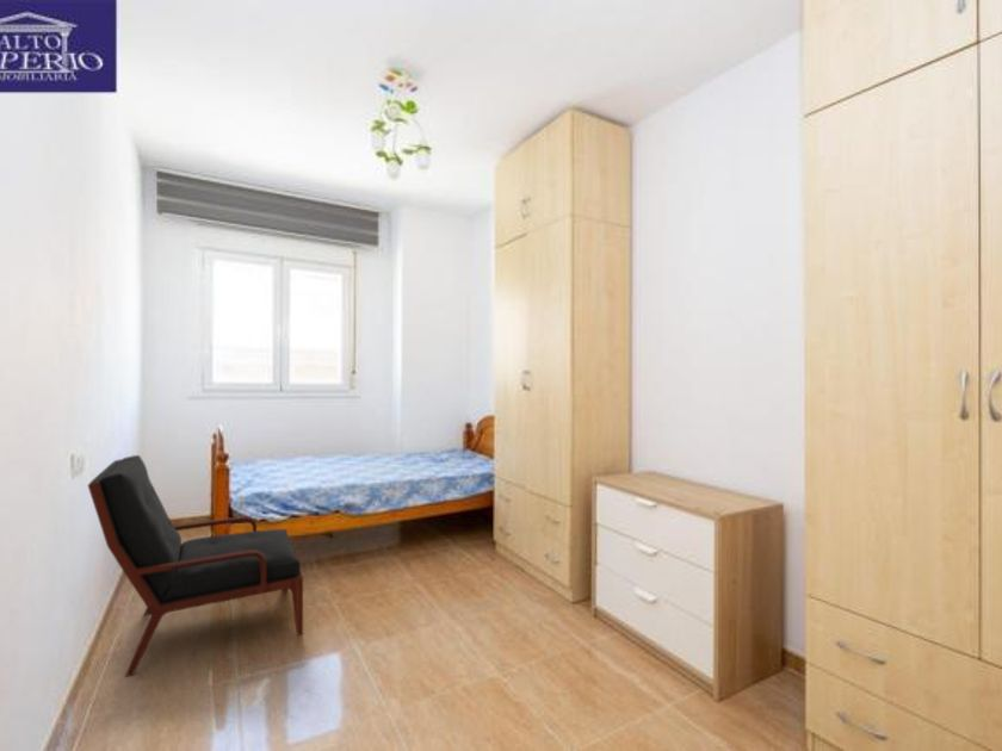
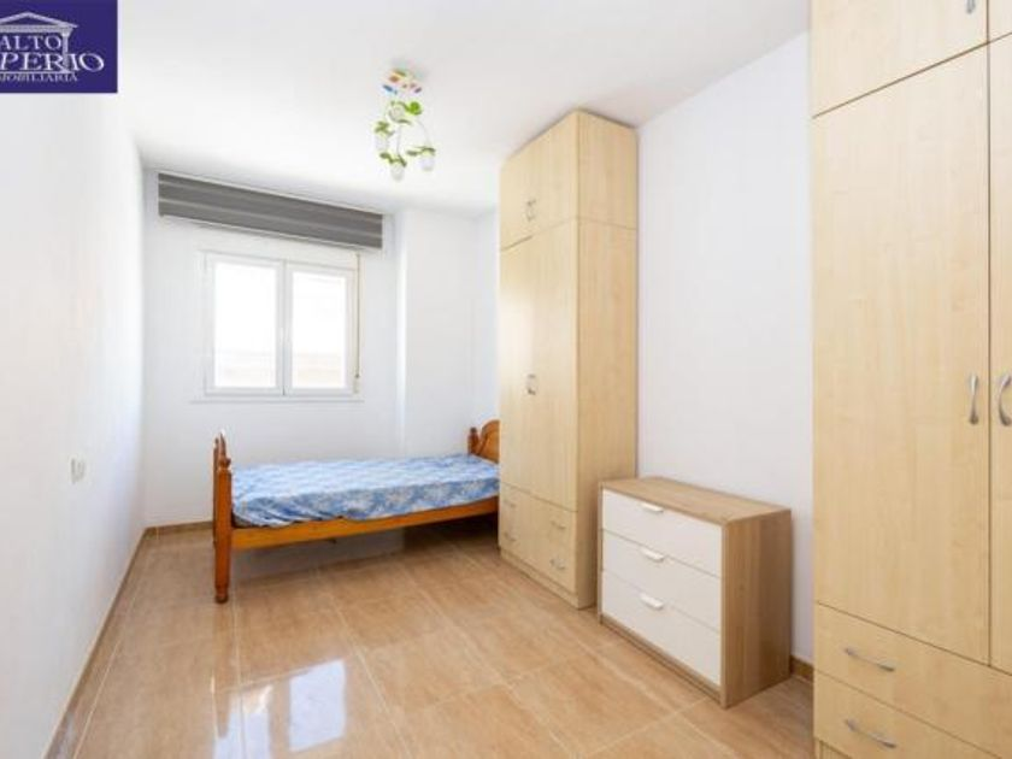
- armchair [87,454,304,678]
